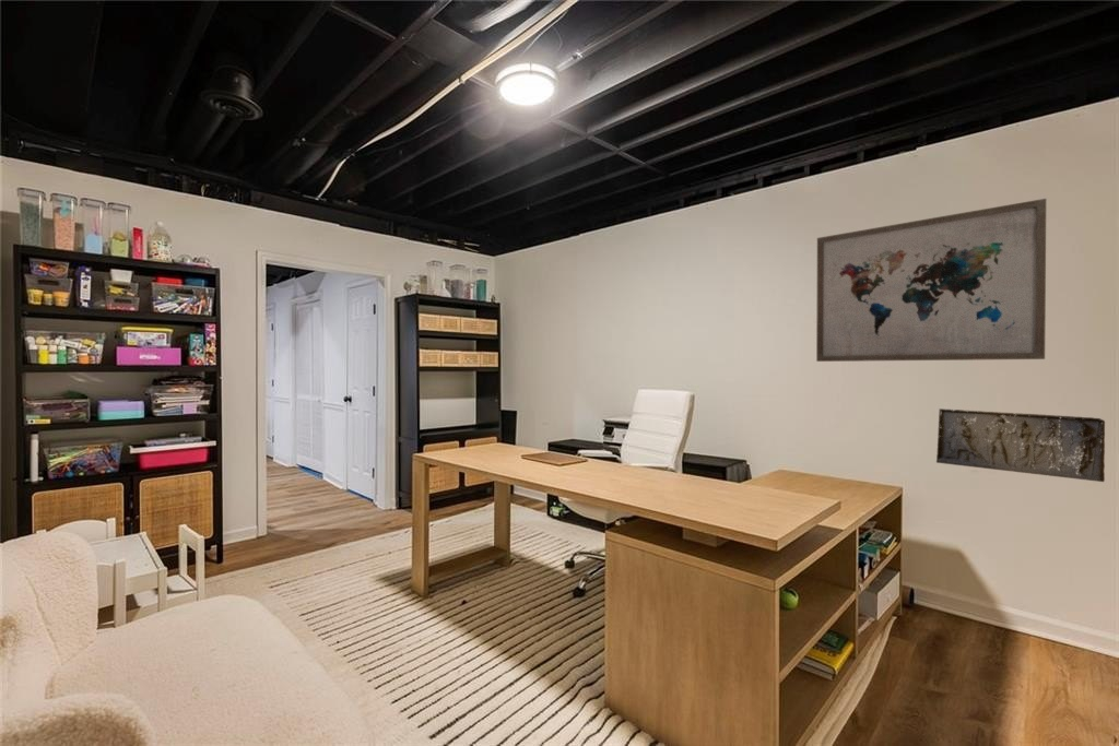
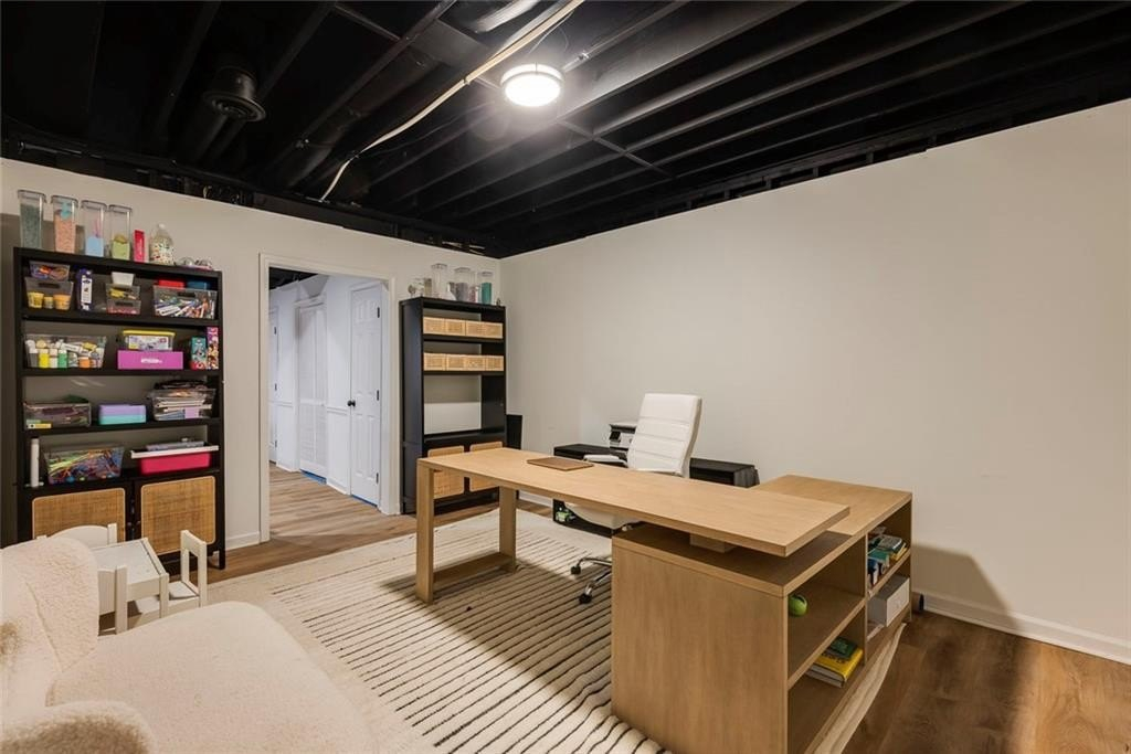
- relief sculpture [935,407,1106,483]
- wall art [815,198,1047,363]
